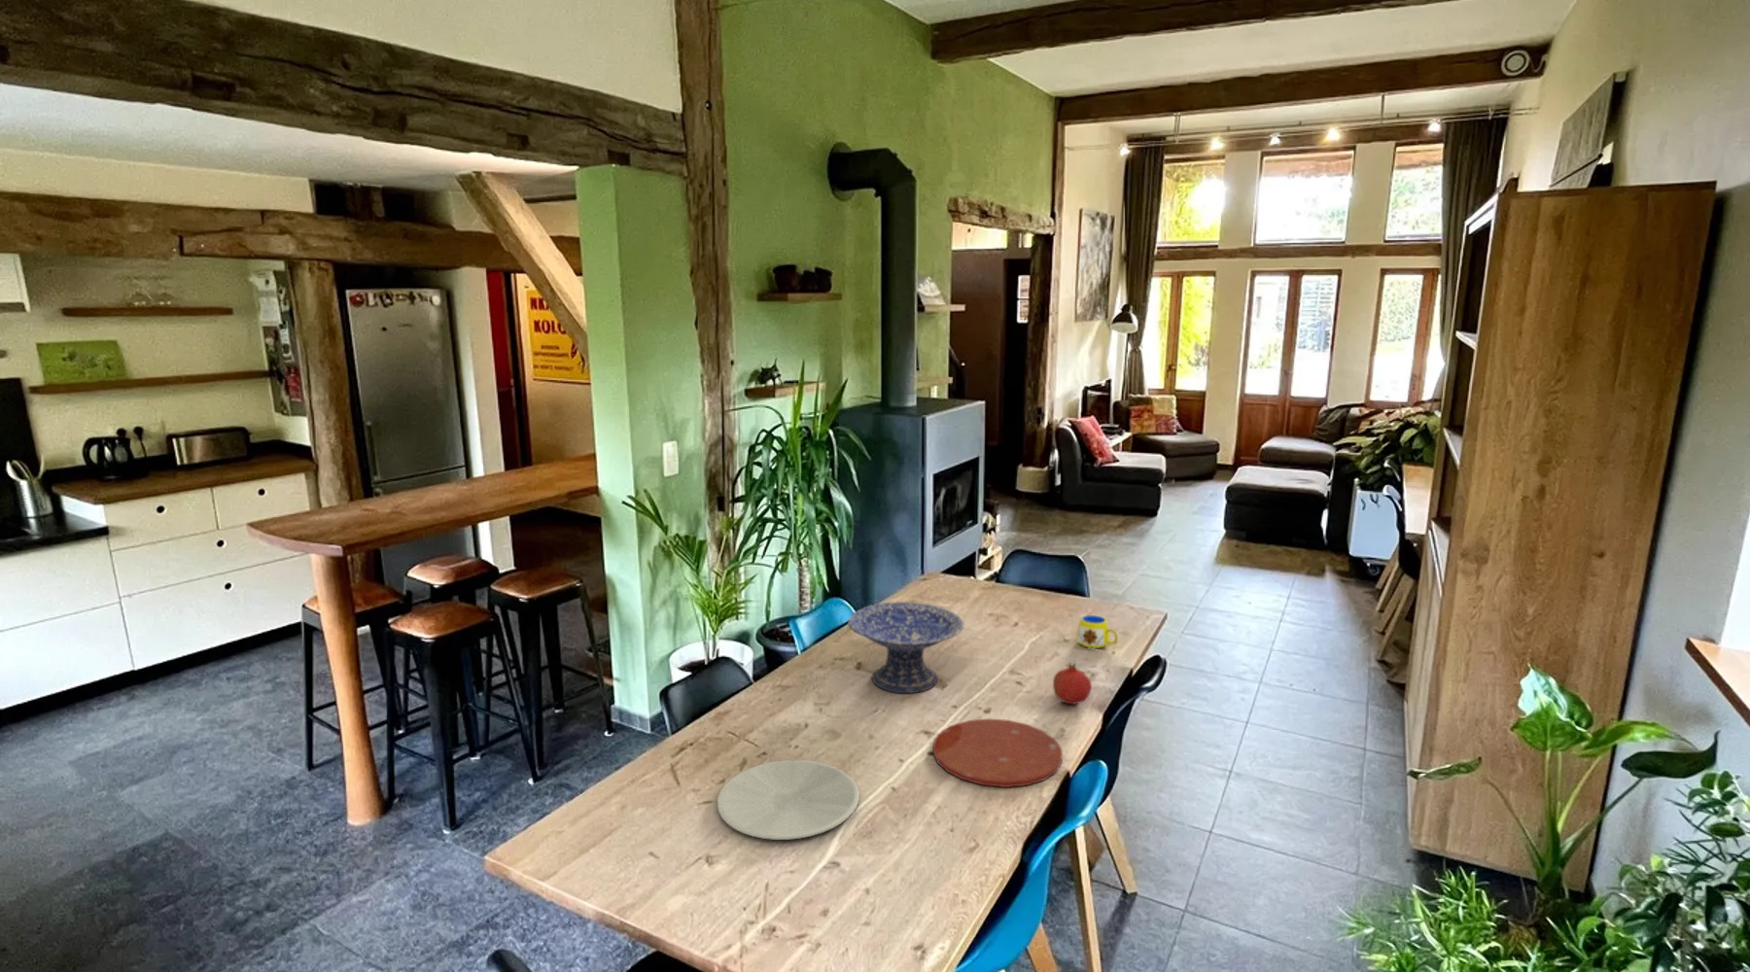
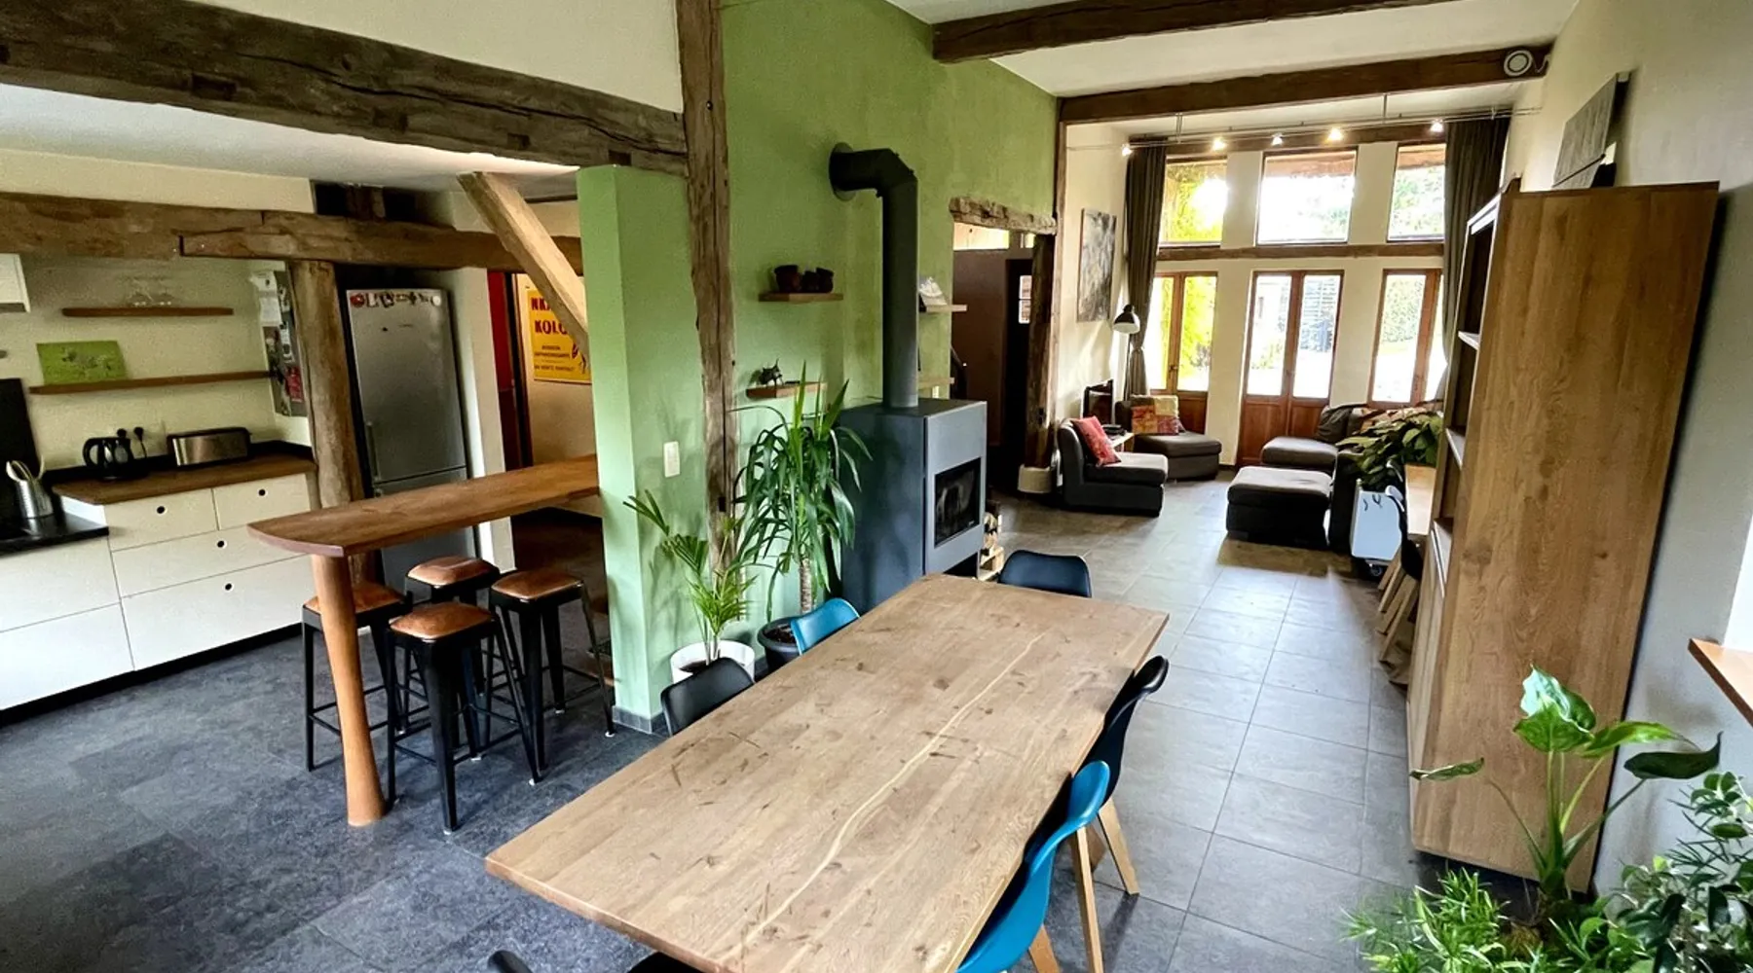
- fruit [1052,661,1093,706]
- decorative bowl [846,601,965,694]
- mug [1075,614,1119,654]
- plate [932,717,1064,789]
- plate [717,759,861,840]
